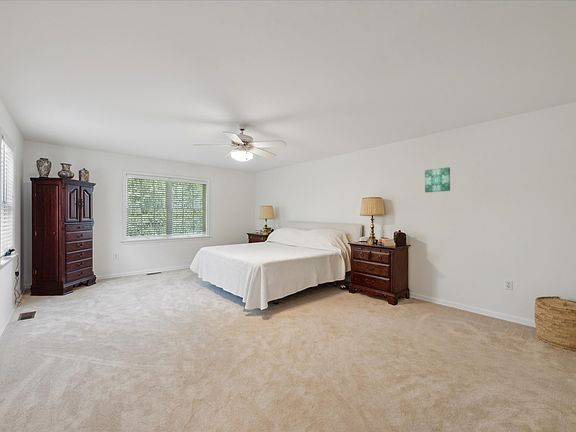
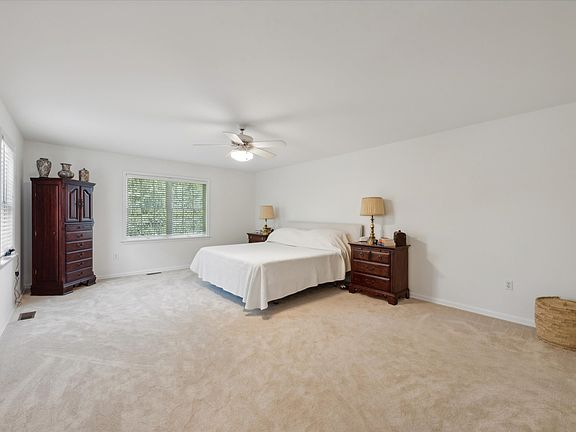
- wall art [424,166,451,193]
